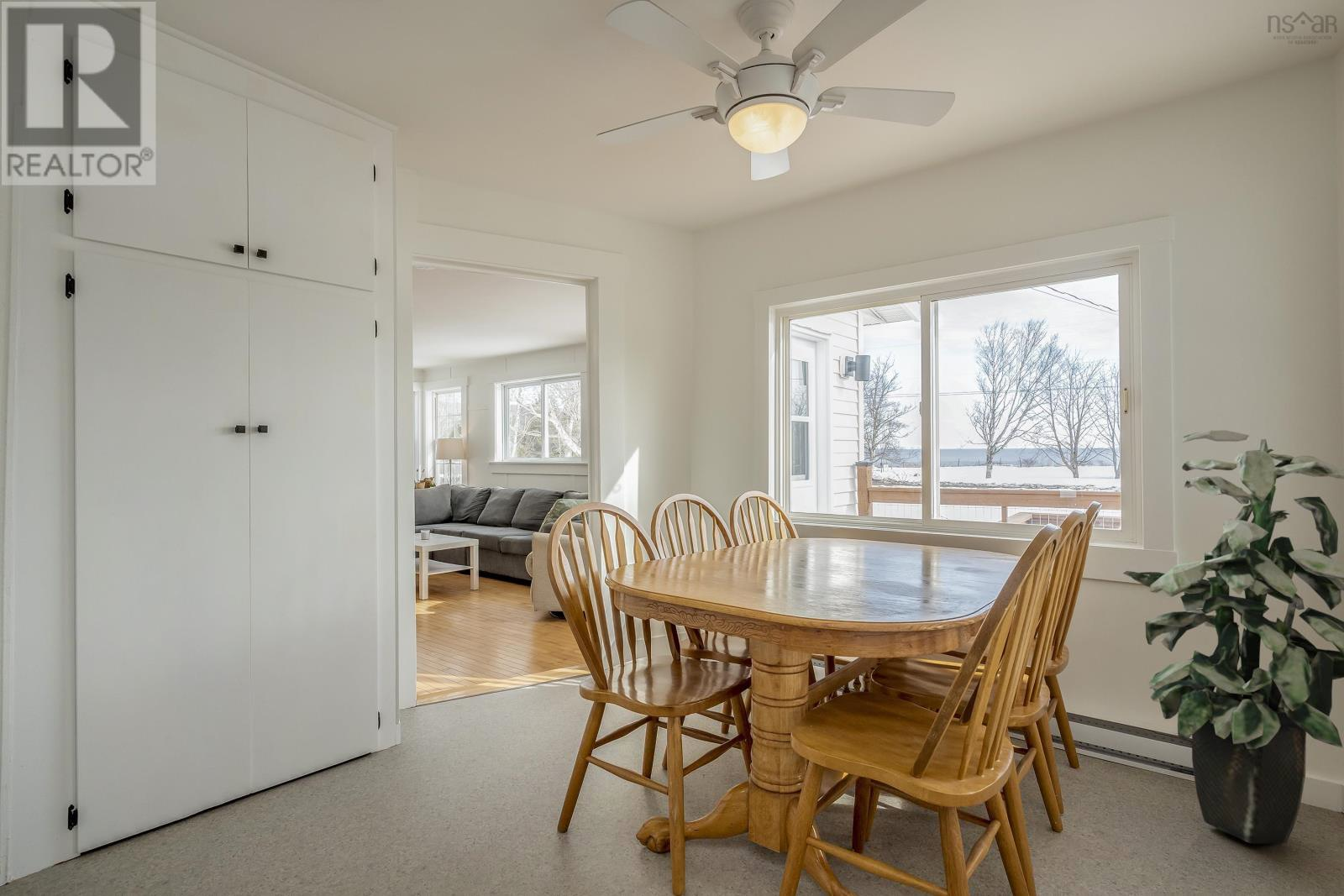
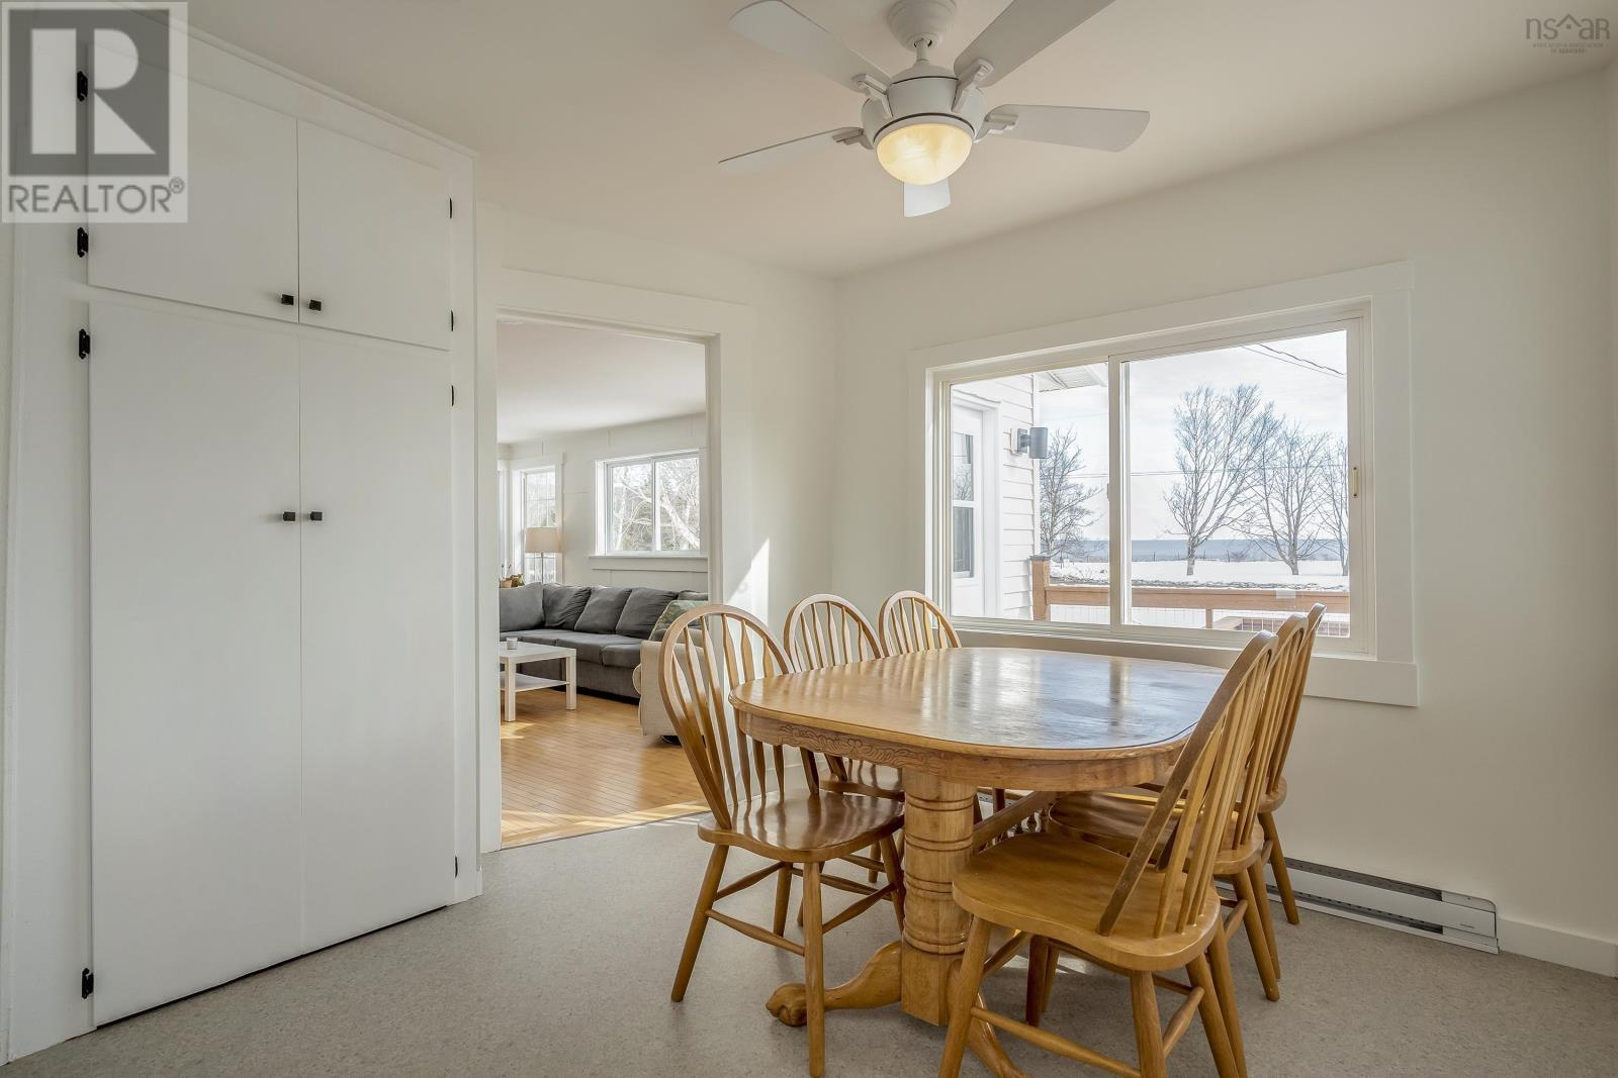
- indoor plant [1122,429,1344,845]
